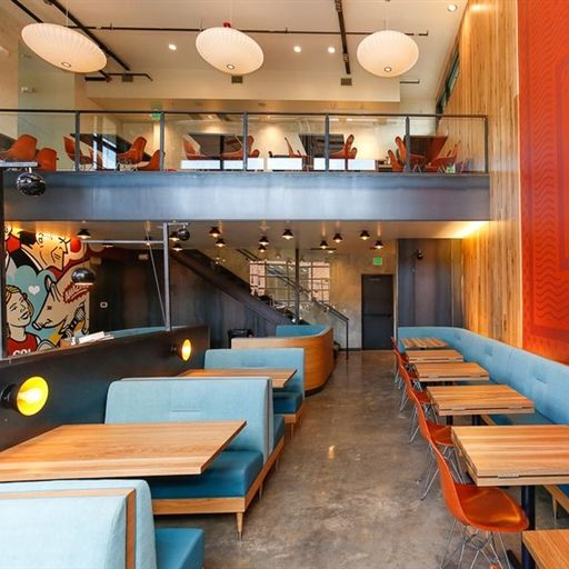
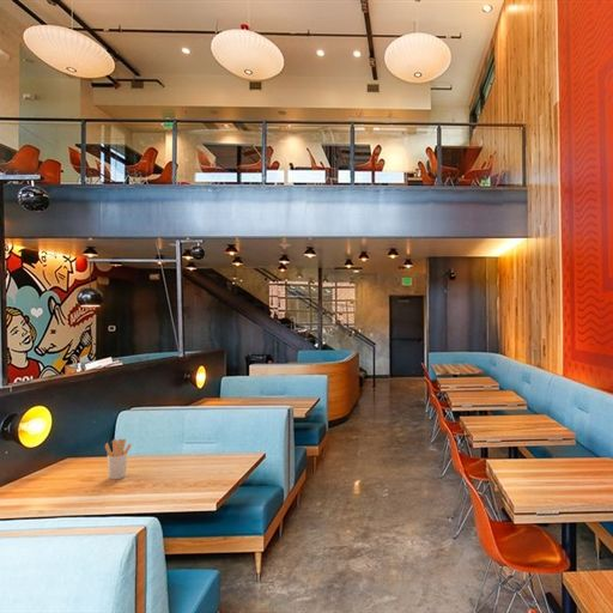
+ utensil holder [104,438,133,480]
